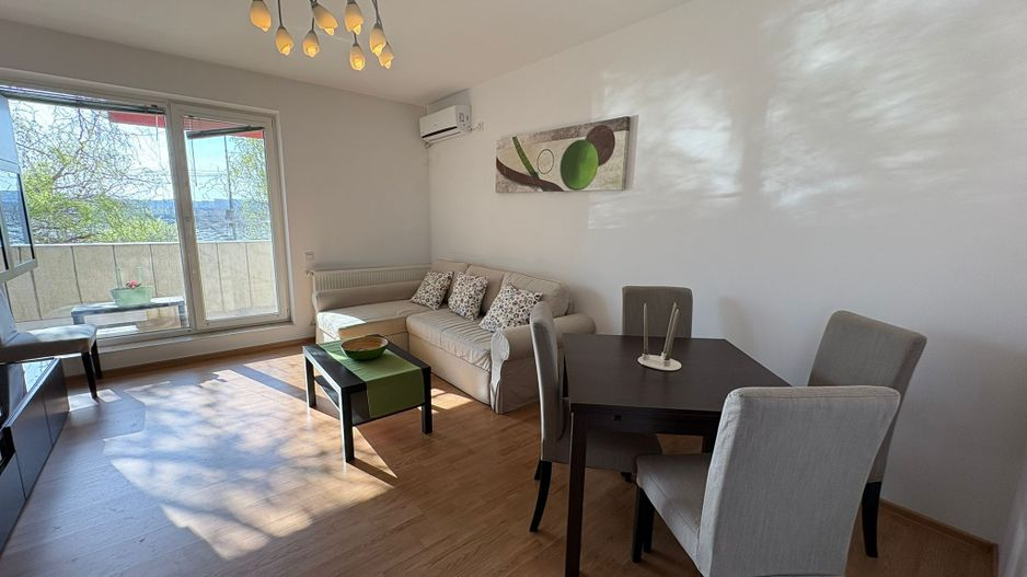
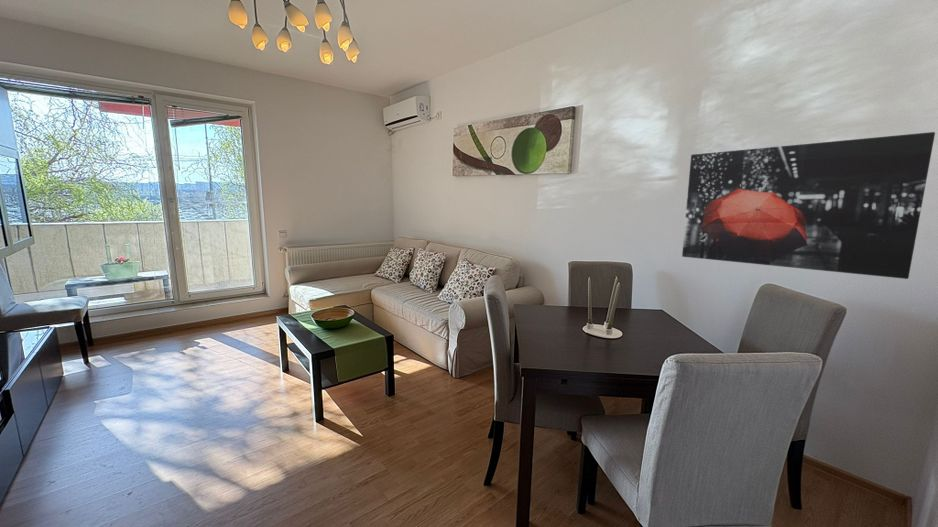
+ wall art [681,131,936,280]
